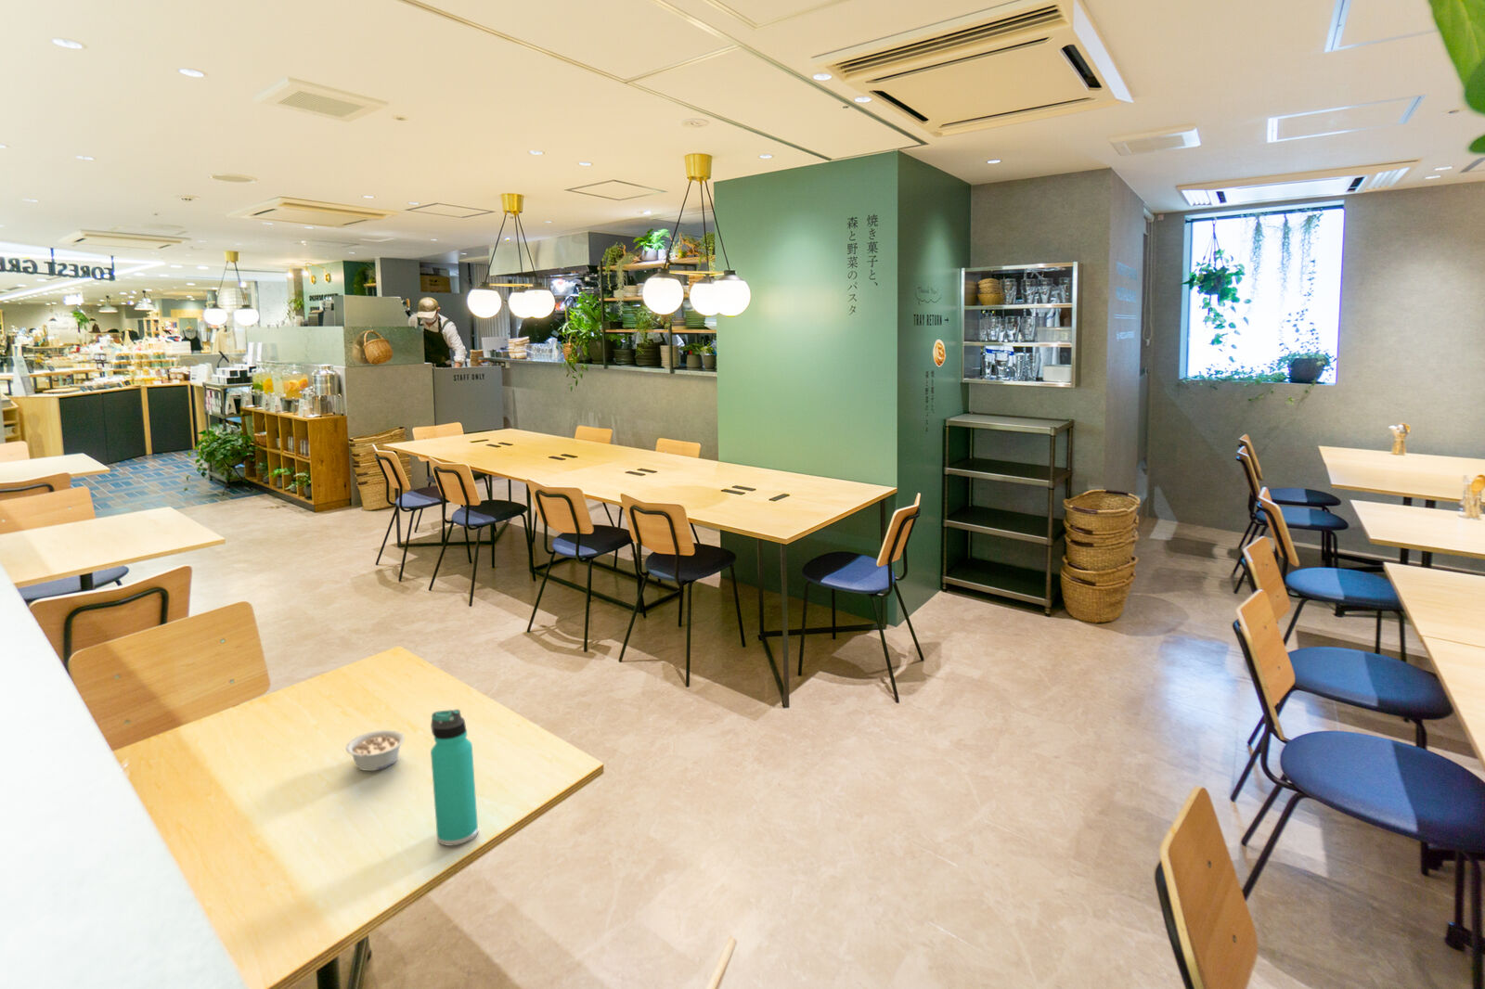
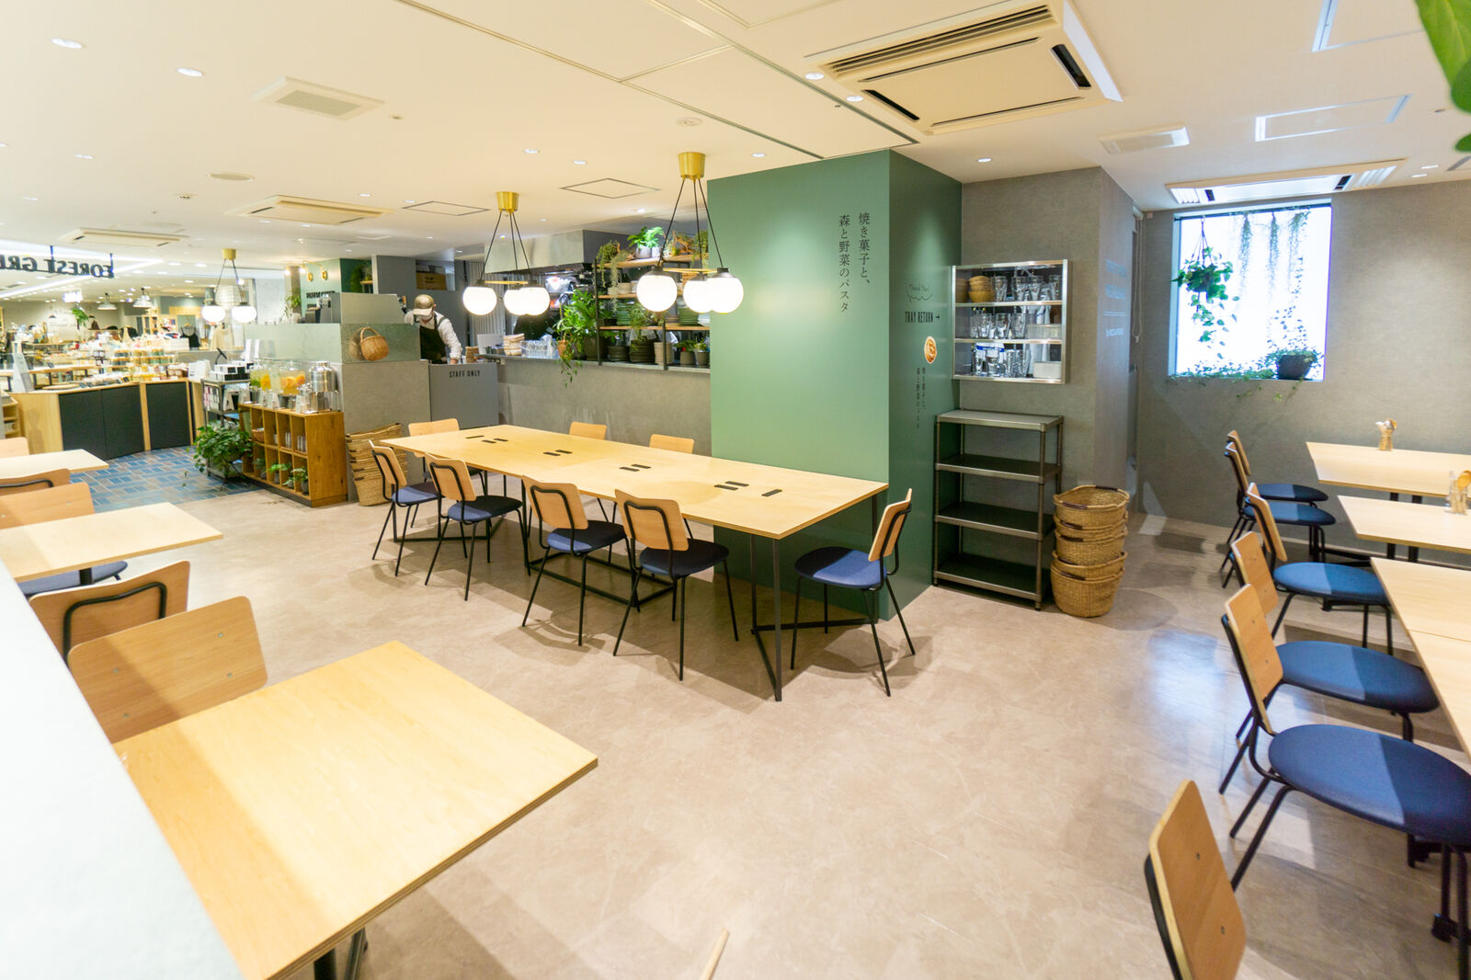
- legume [346,730,405,772]
- thermos bottle [429,709,479,847]
